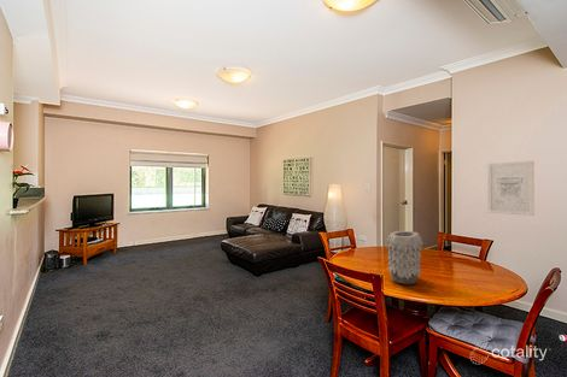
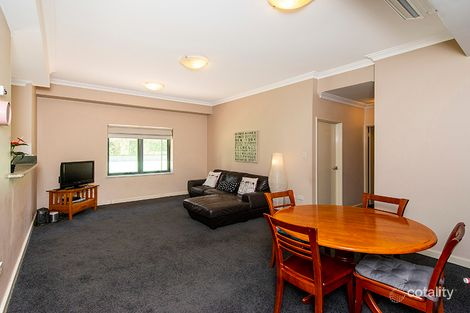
- wall art [486,160,536,217]
- vase [386,230,425,285]
